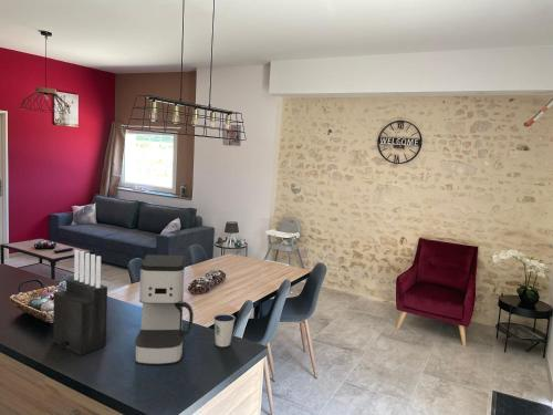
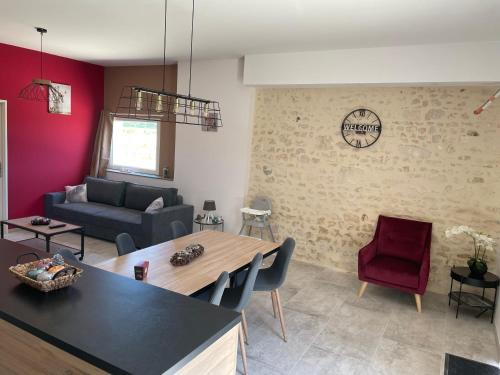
- dixie cup [212,313,236,347]
- coffee maker [134,253,195,366]
- knife block [52,249,108,356]
